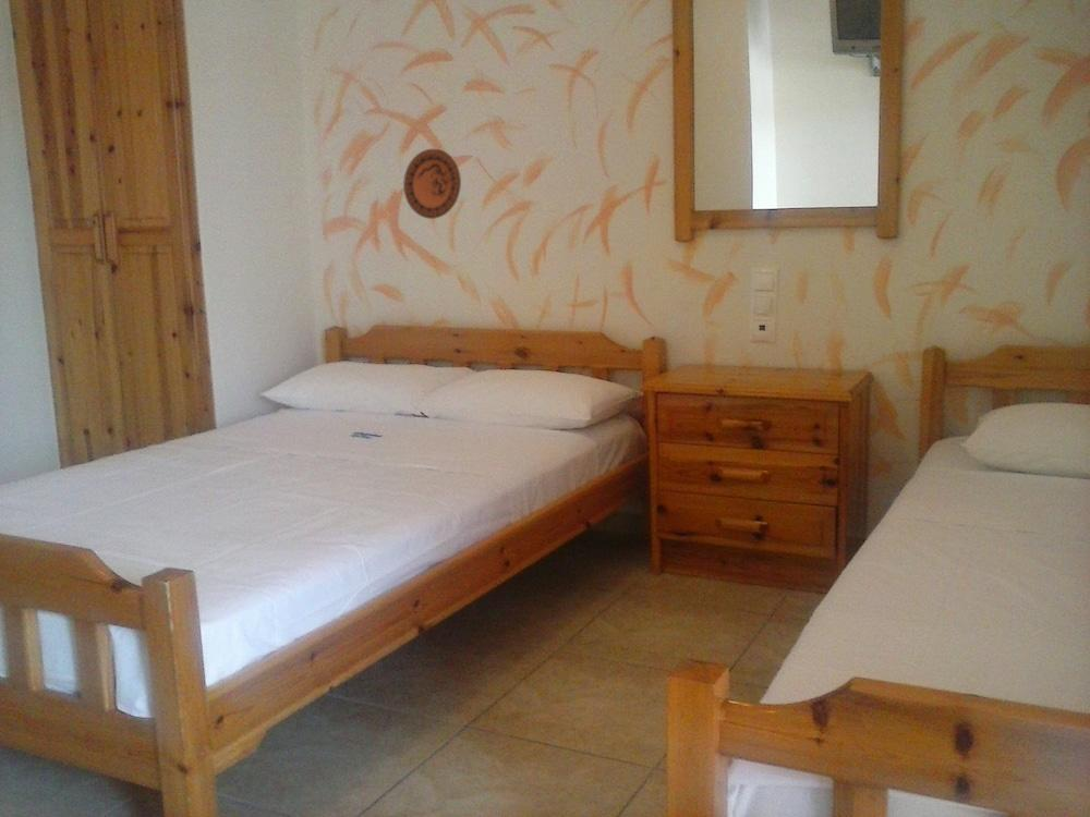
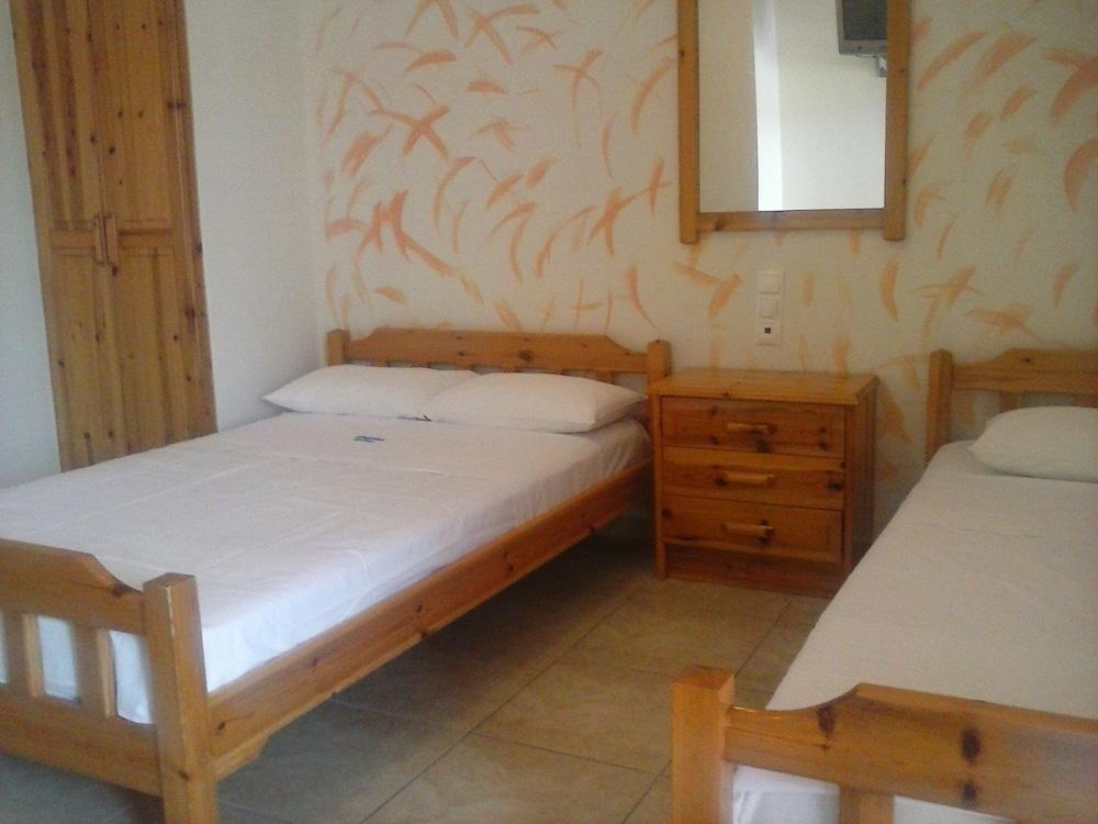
- decorative plate [402,148,462,220]
